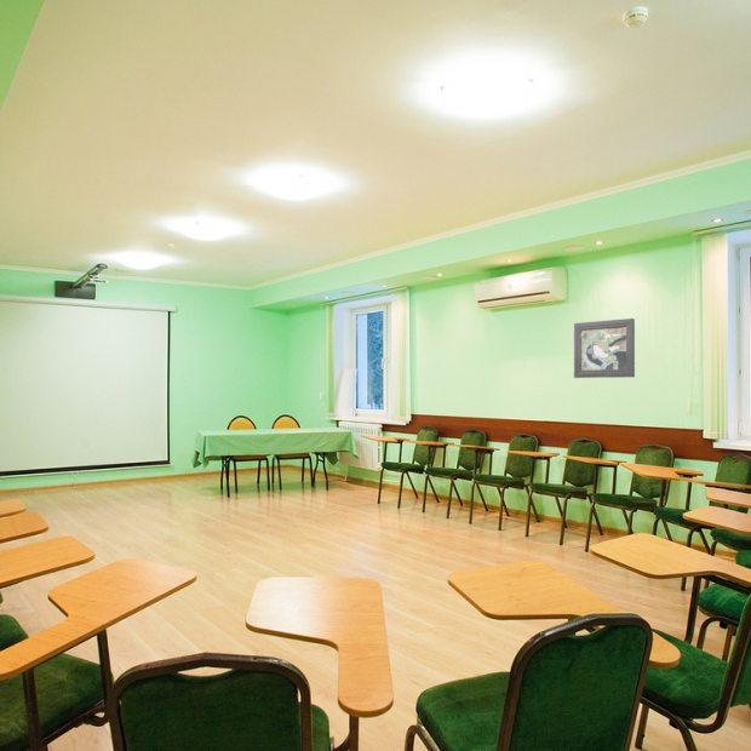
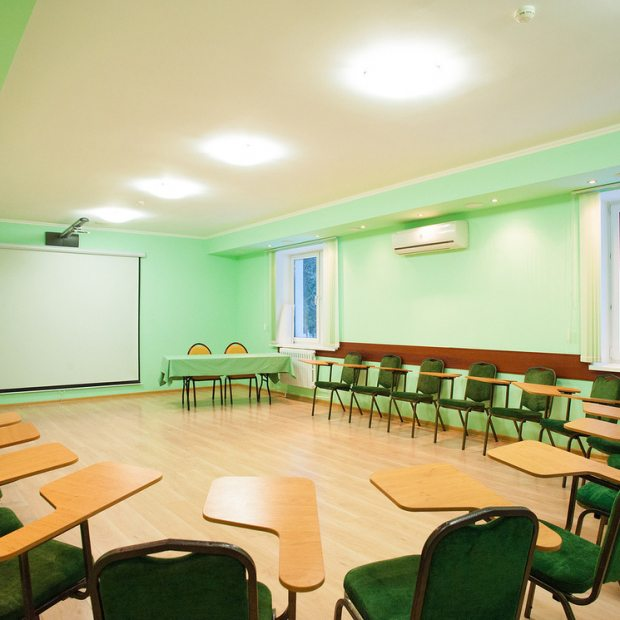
- framed painting [573,317,636,379]
